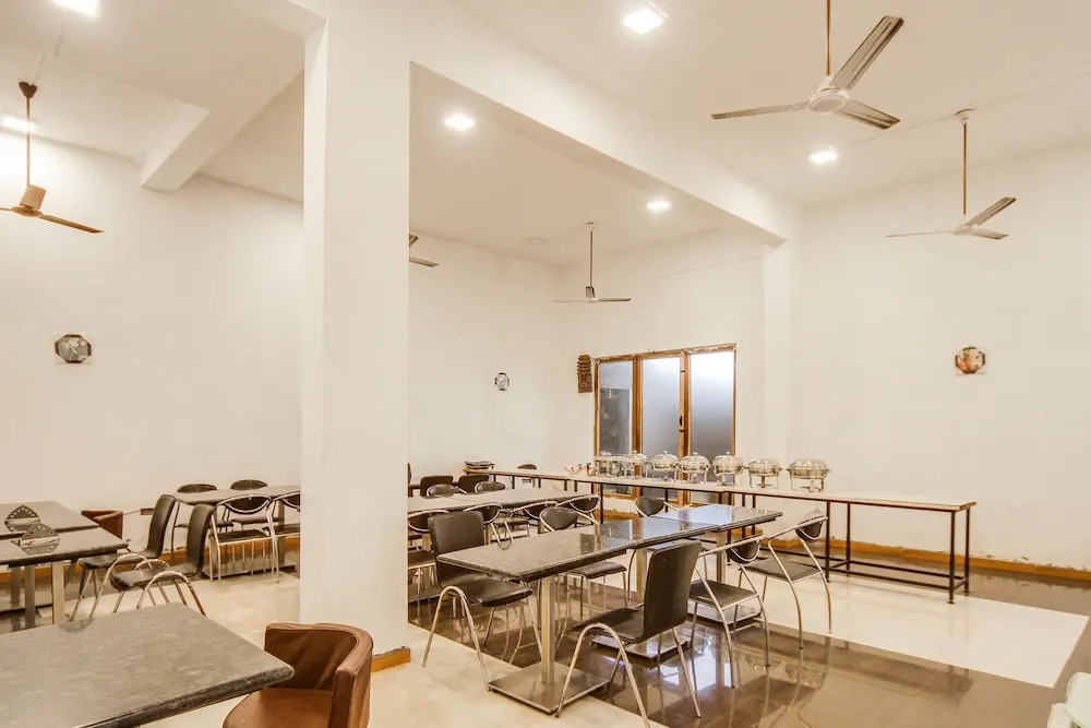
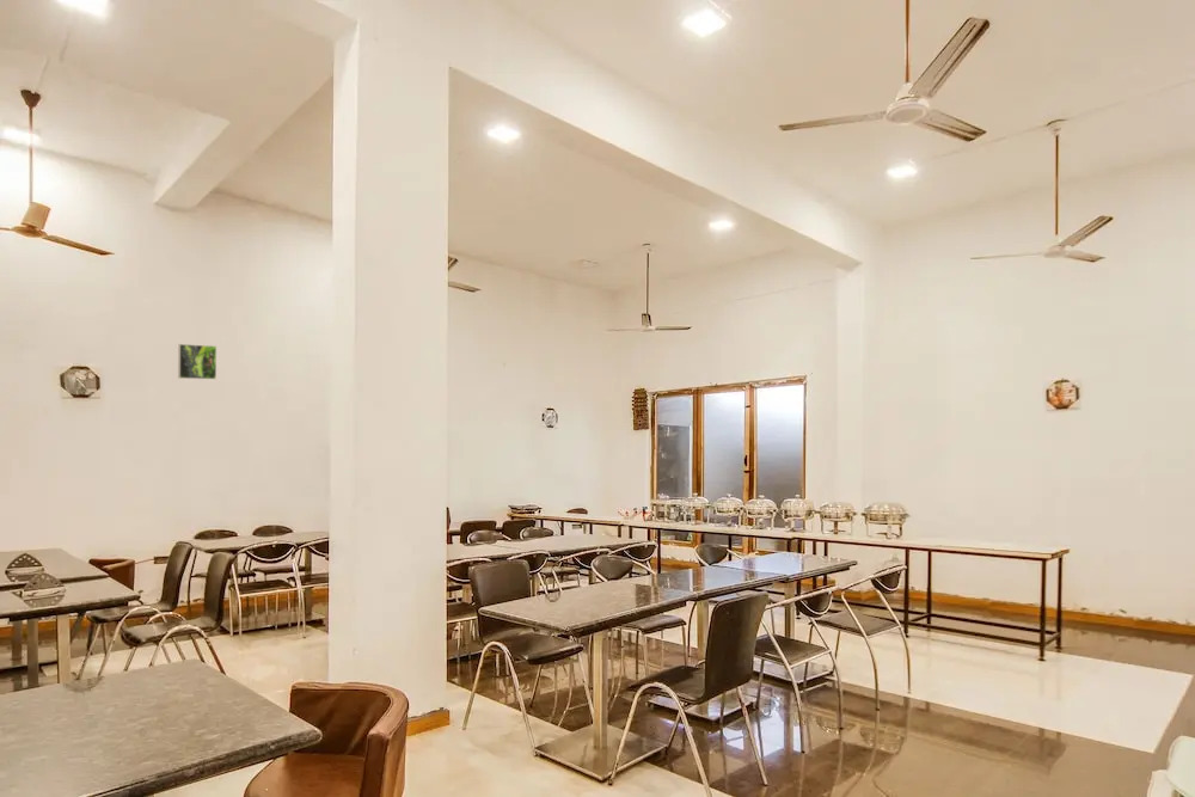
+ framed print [177,343,217,380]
